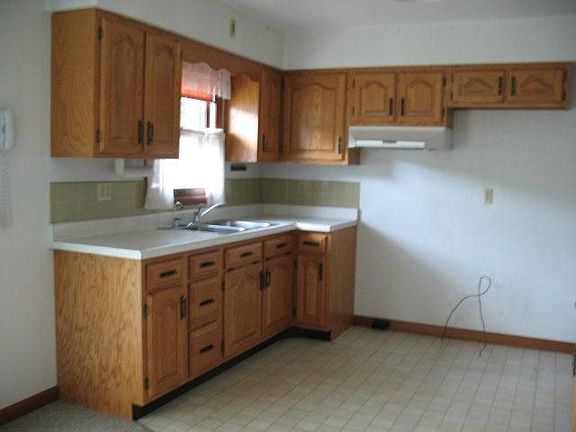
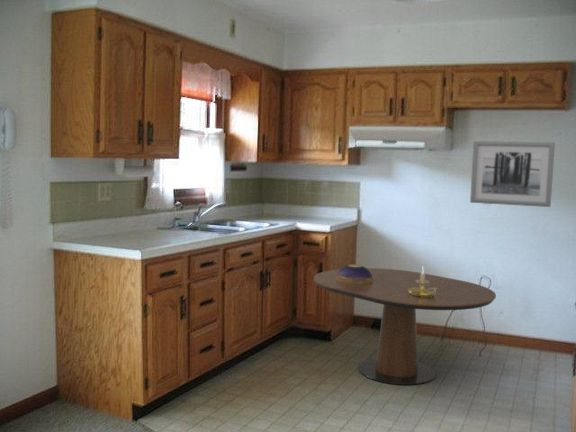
+ wall art [469,140,556,208]
+ candle holder [408,265,437,297]
+ dining table [313,267,497,386]
+ decorative bowl [336,263,373,283]
